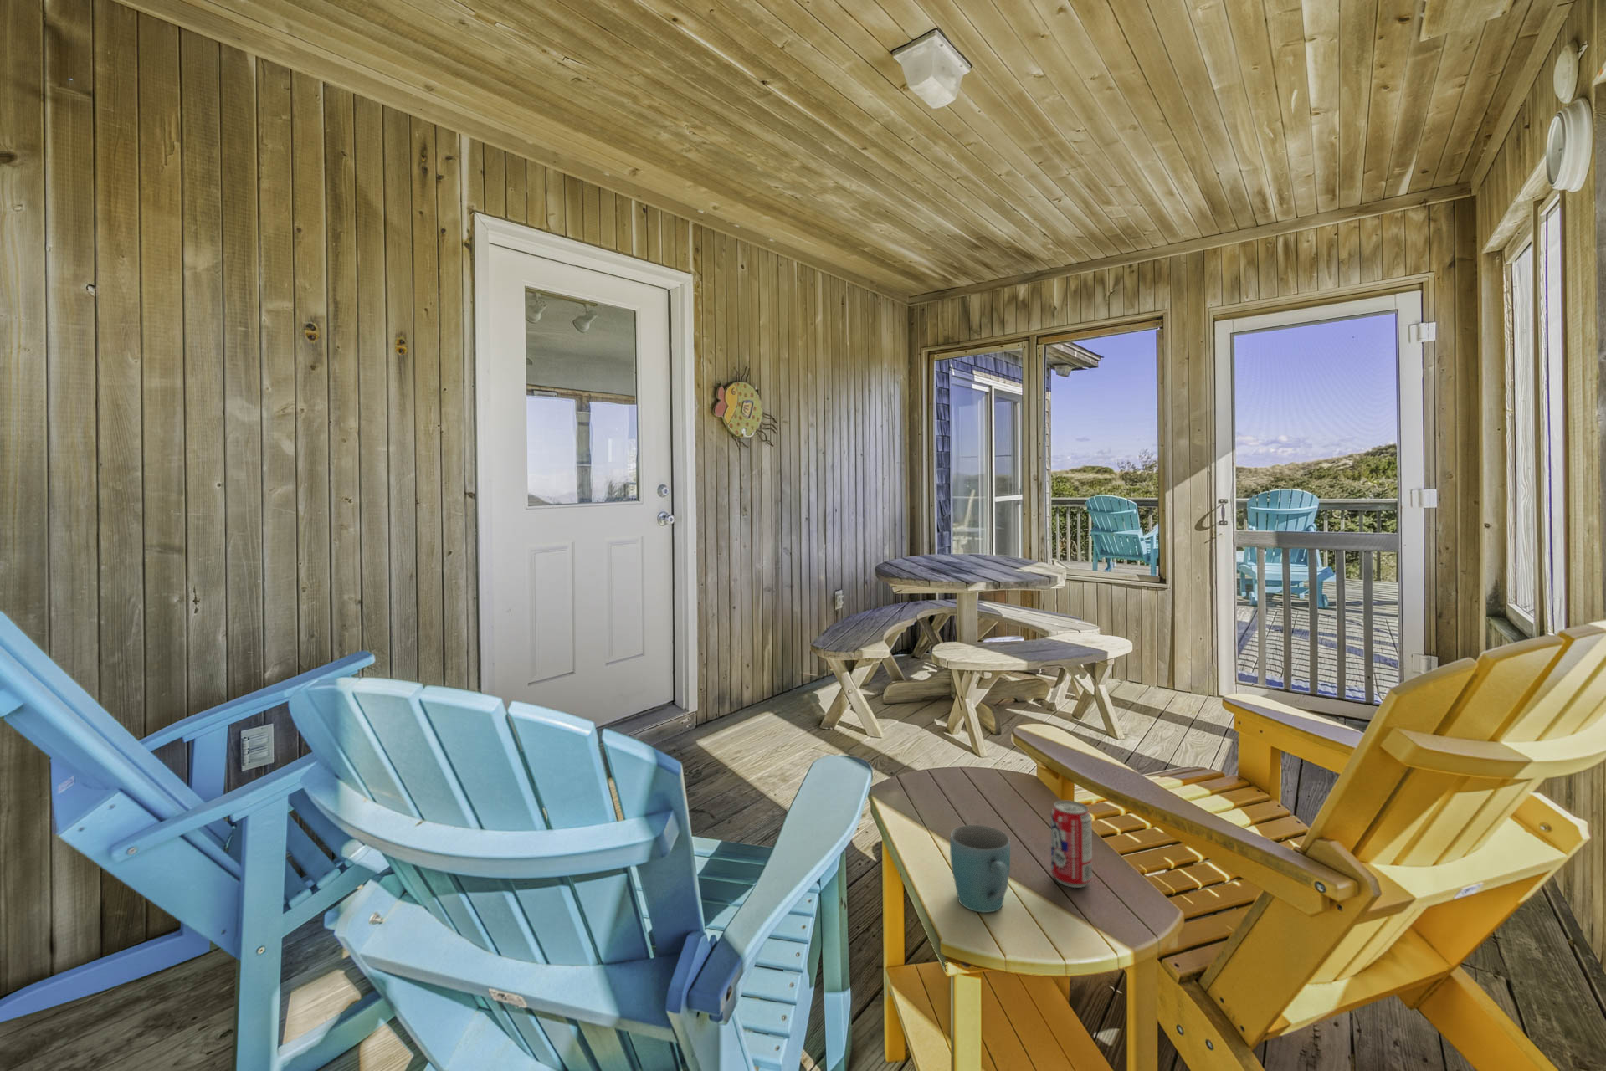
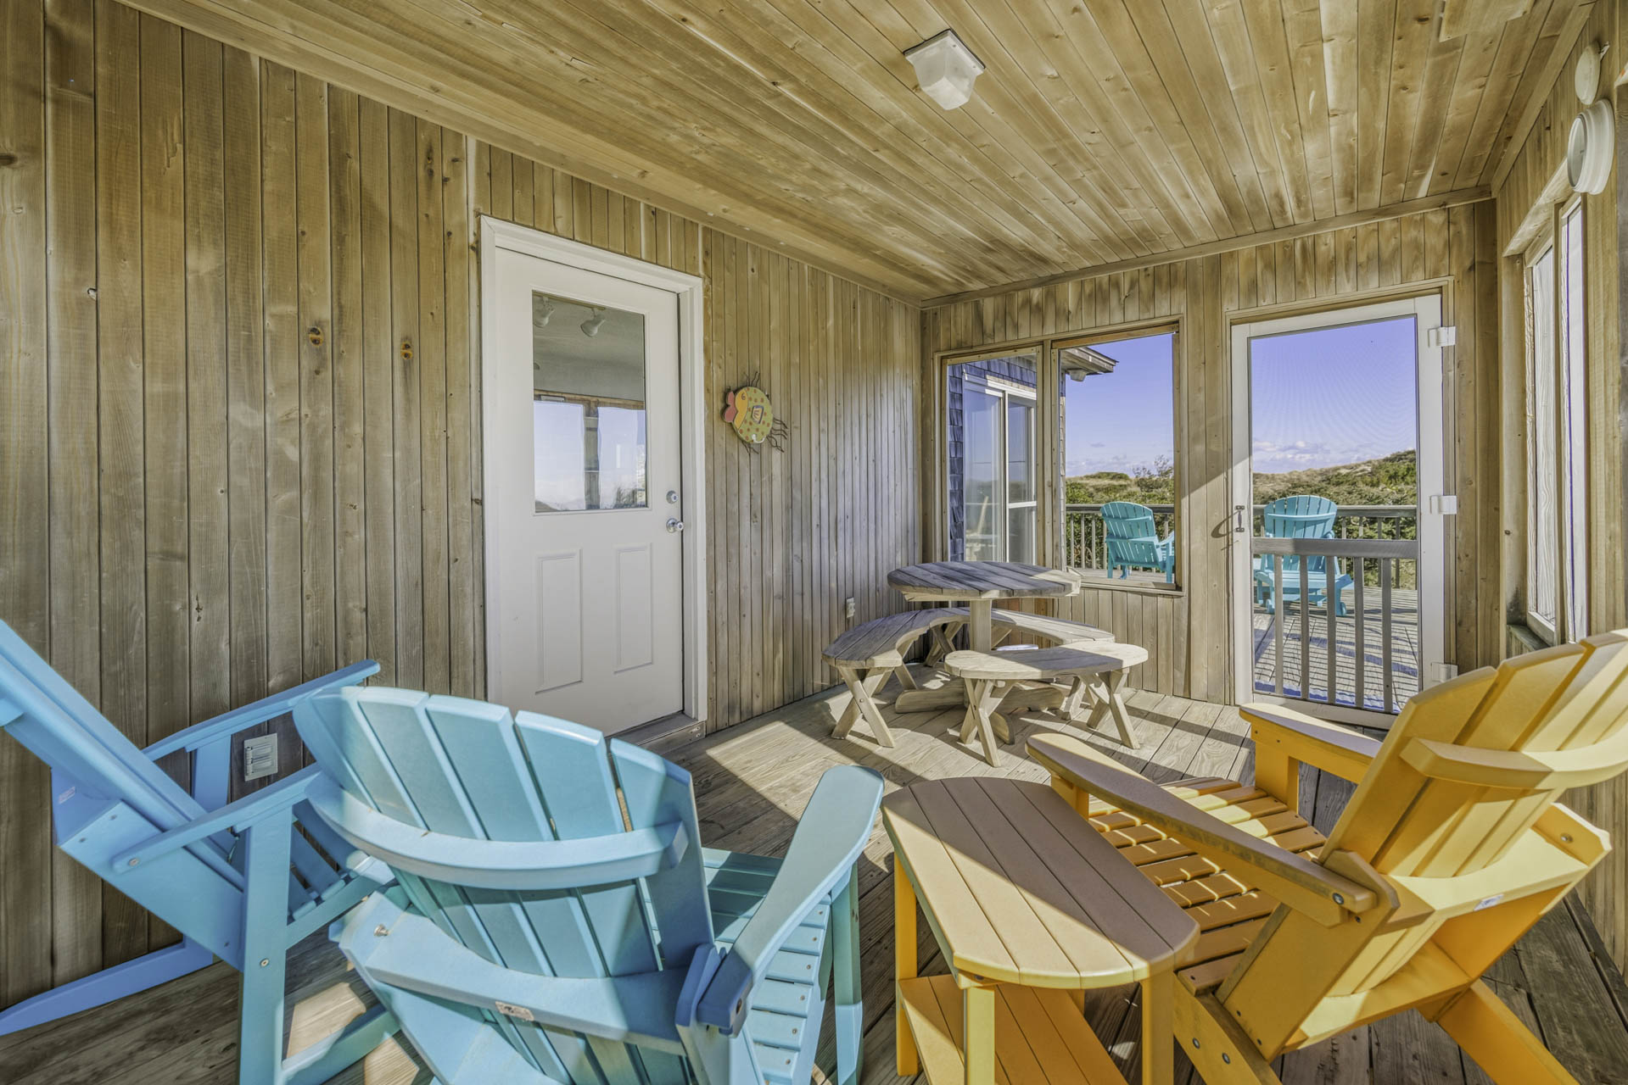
- beverage can [1050,800,1093,888]
- mug [949,824,1011,913]
